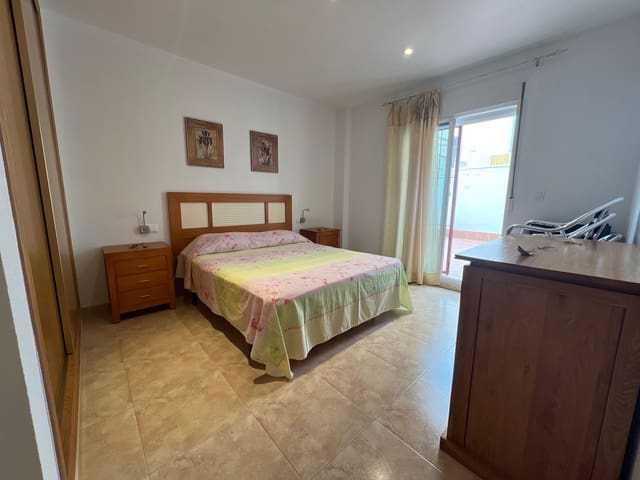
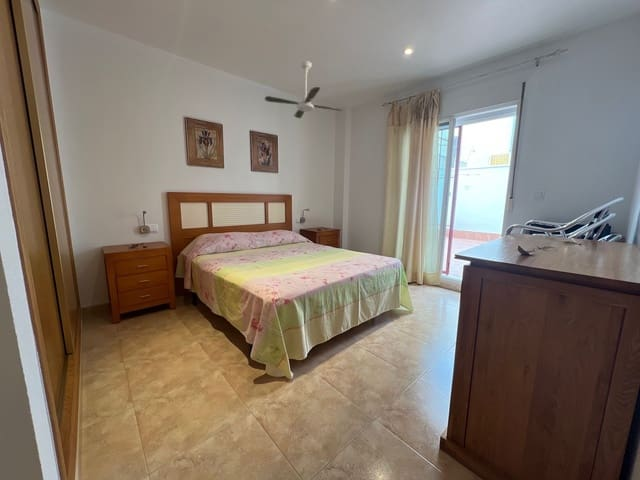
+ ceiling fan [264,60,343,119]
